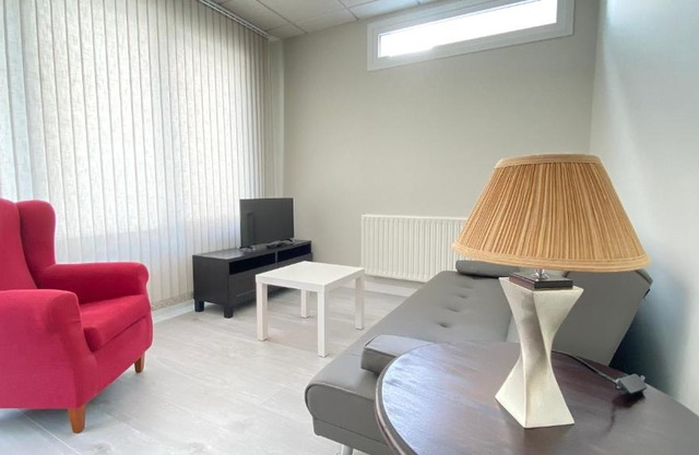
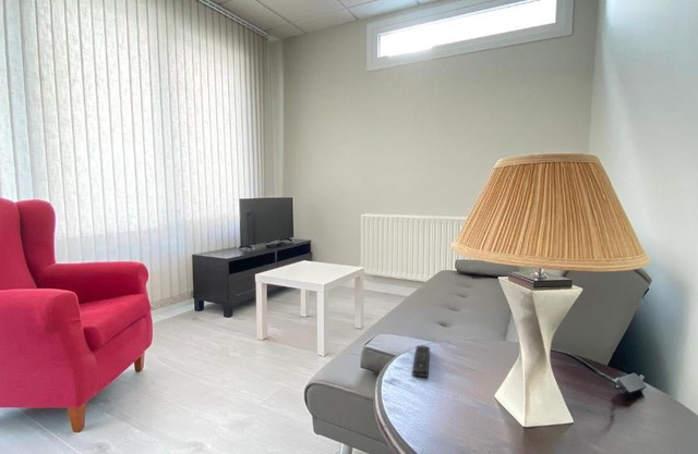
+ remote control [411,344,431,378]
